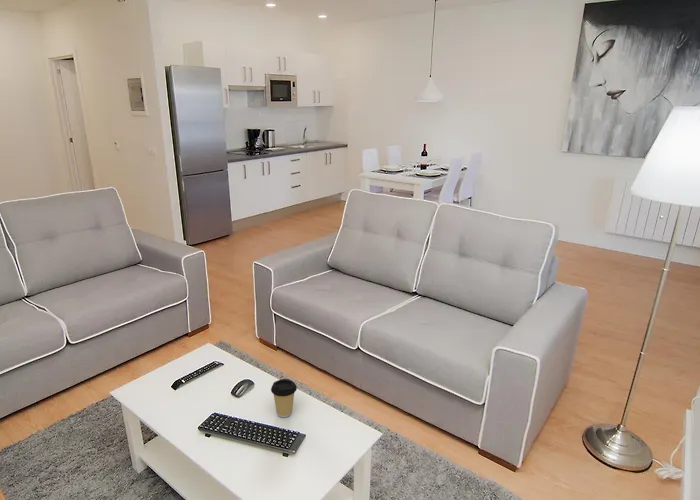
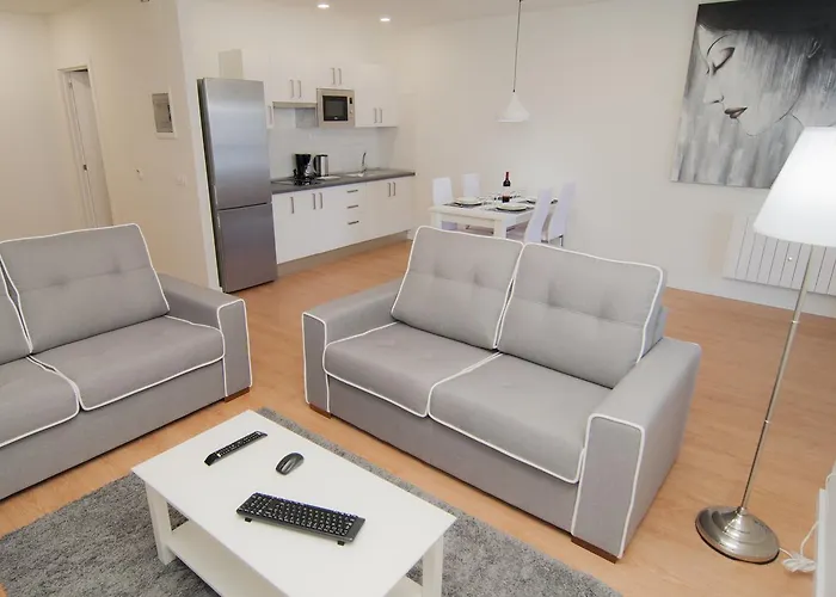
- coffee cup [270,378,298,418]
